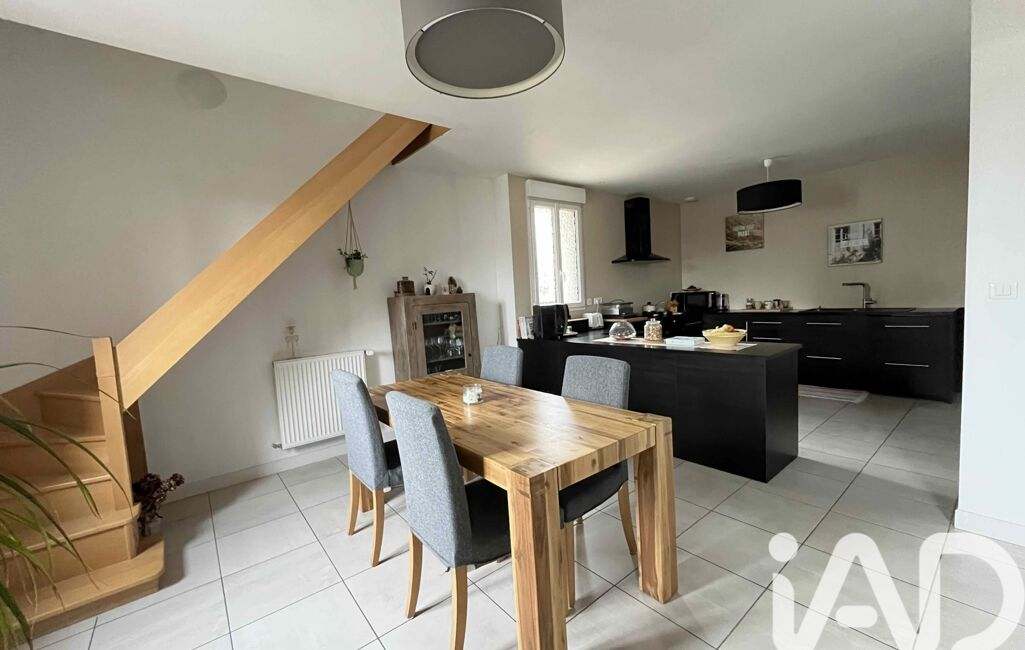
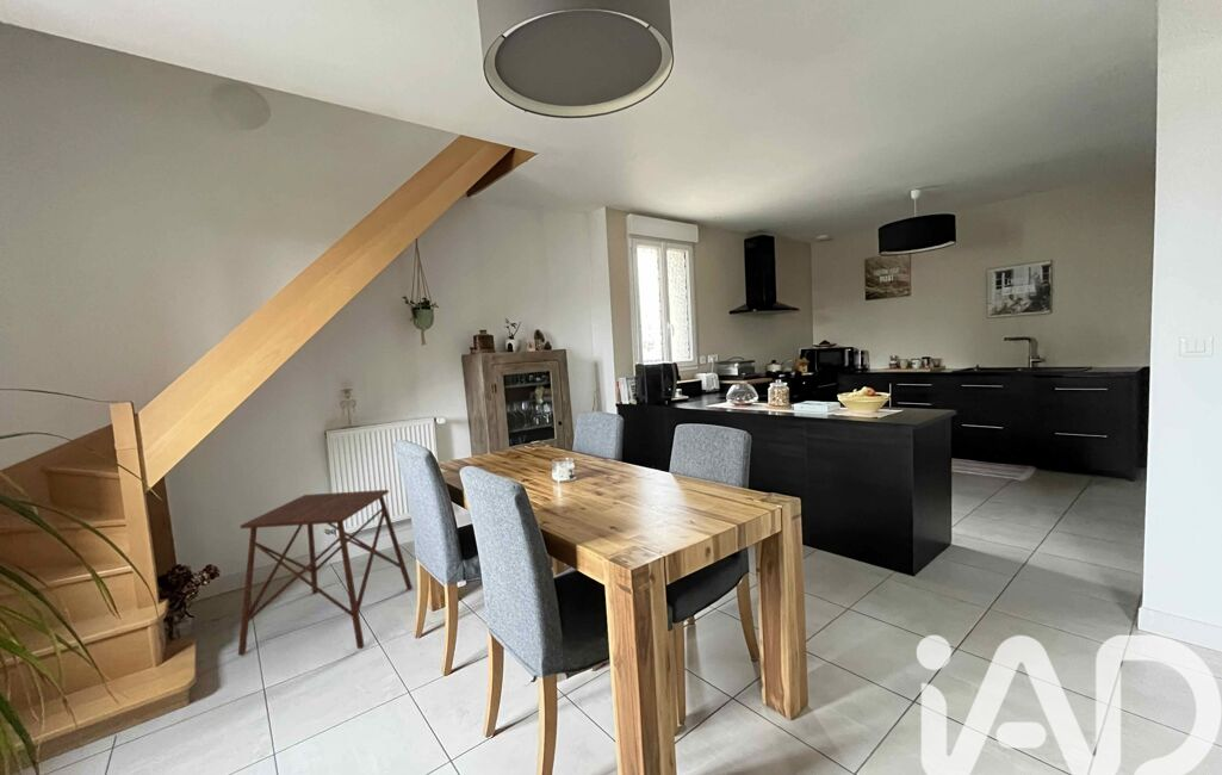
+ side table [237,489,414,657]
